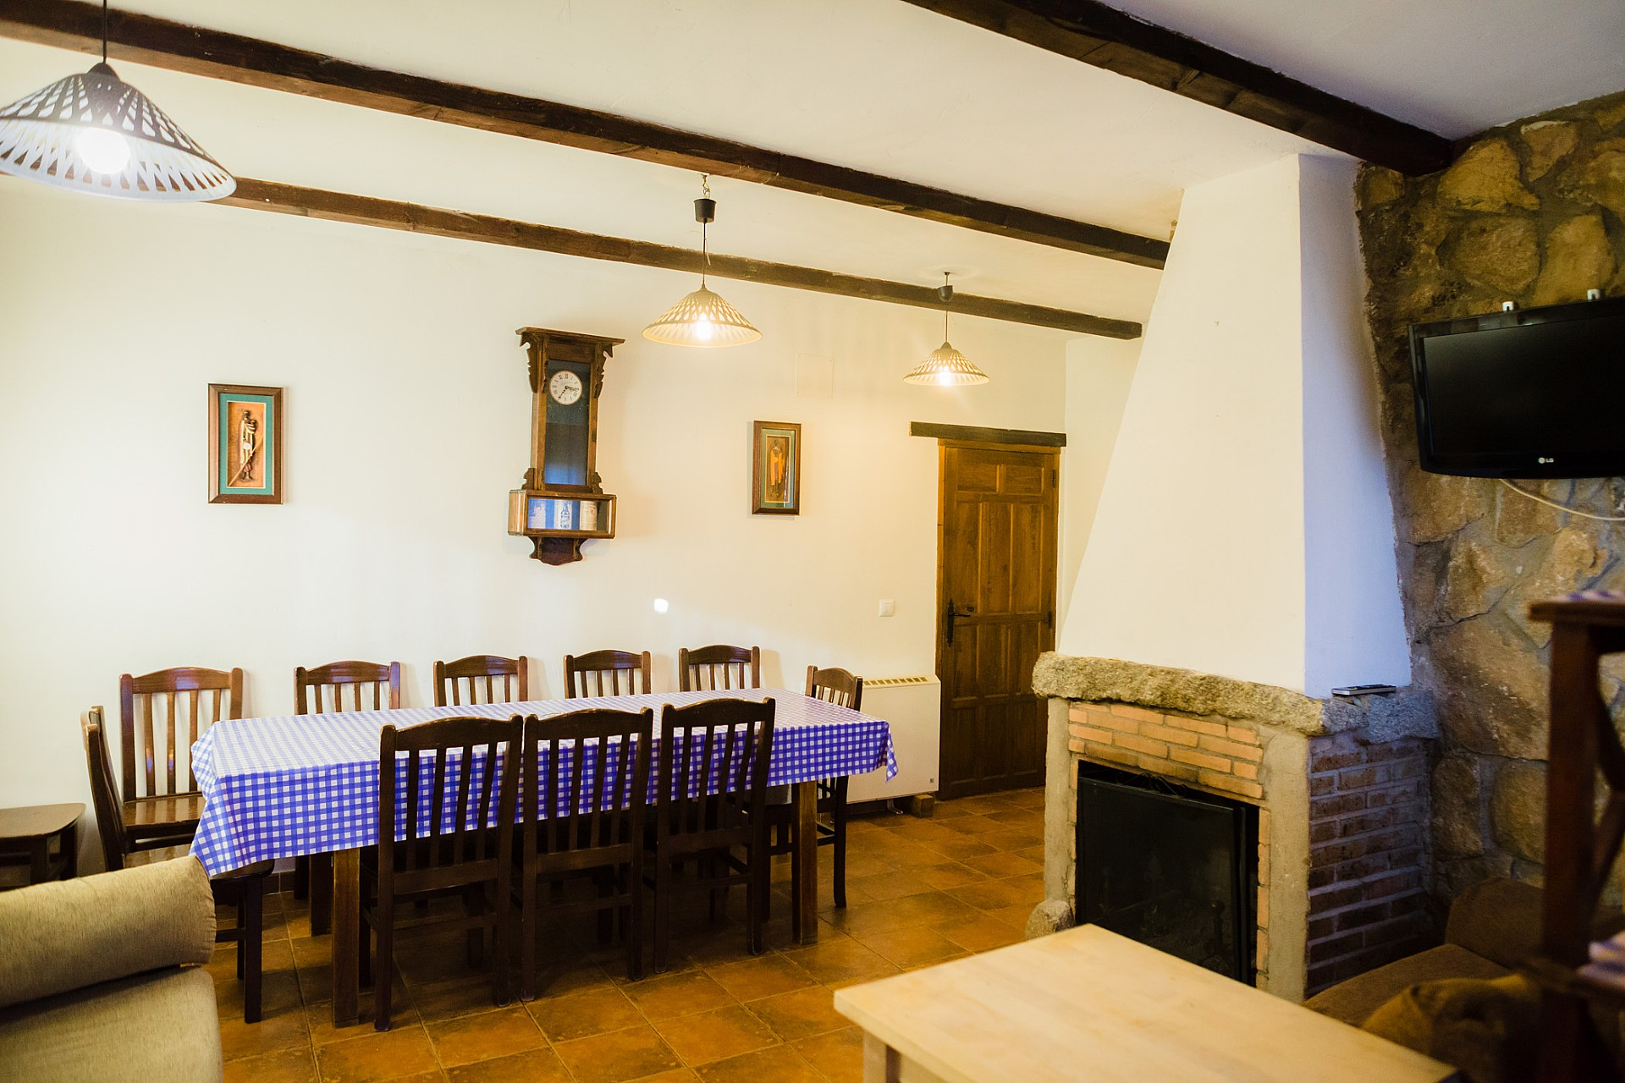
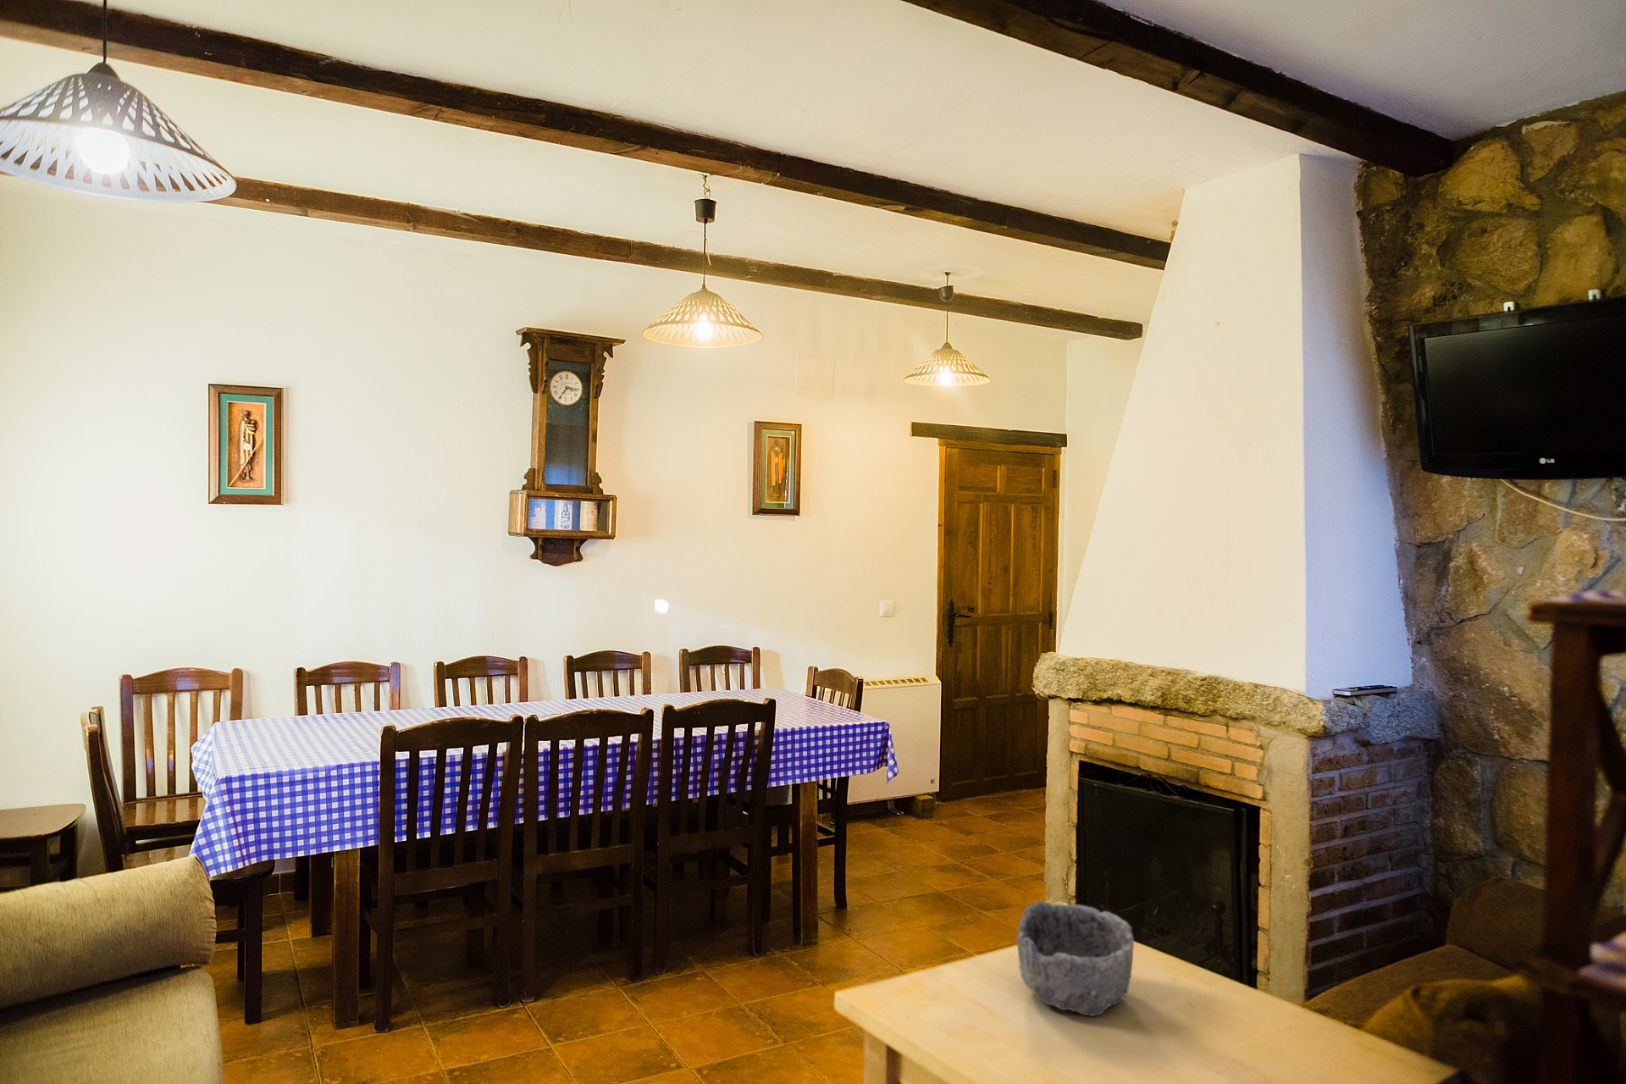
+ bowl [1016,900,1135,1017]
